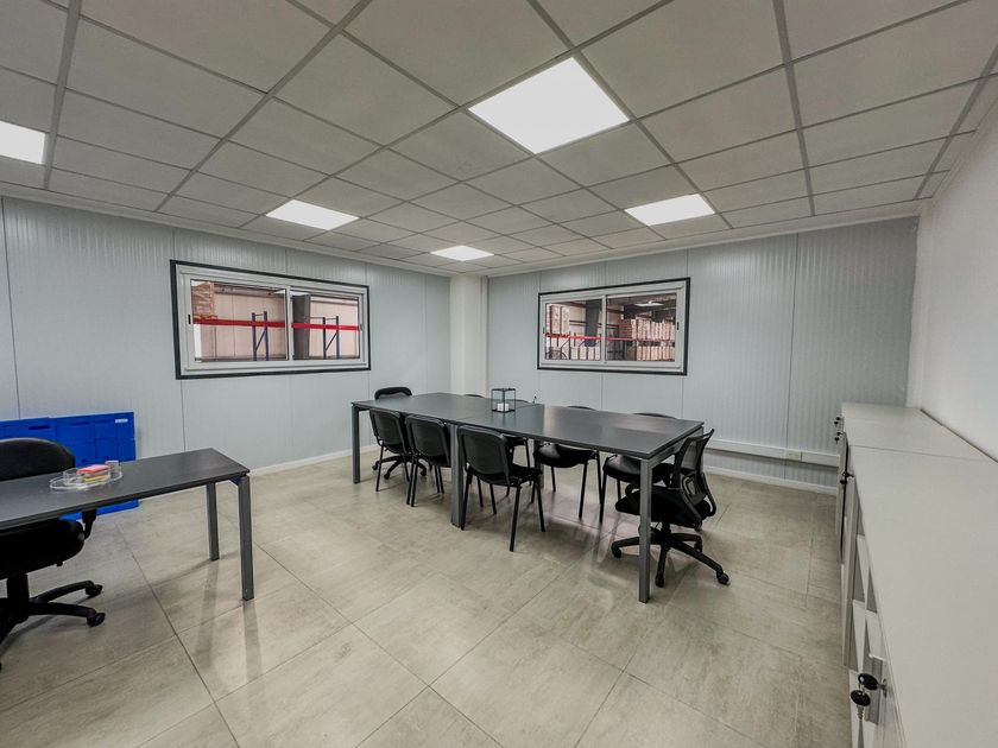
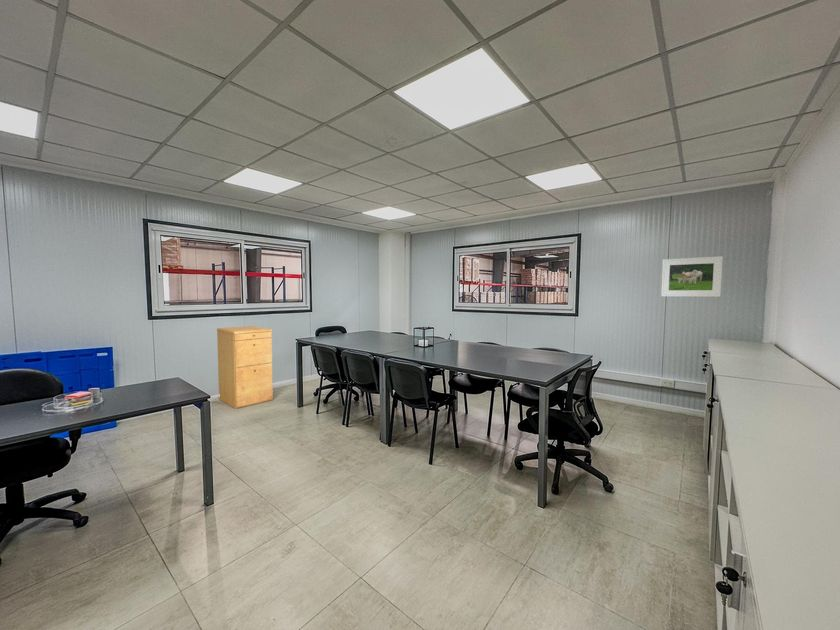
+ filing cabinet [216,325,274,410]
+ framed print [660,255,724,298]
